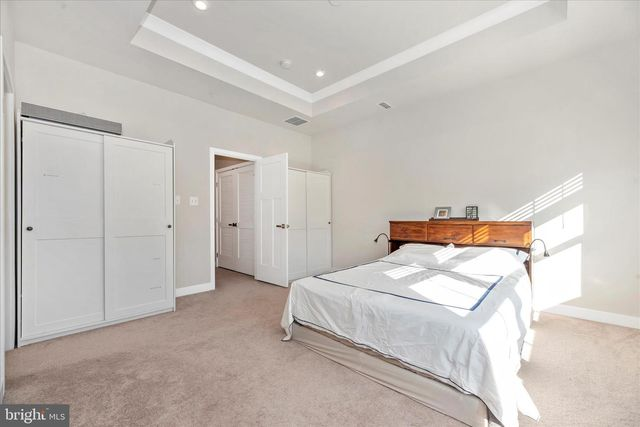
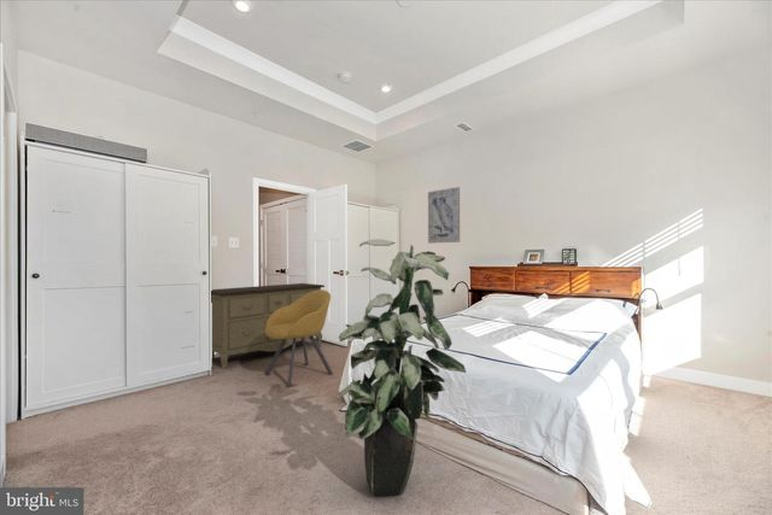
+ wall art [427,186,461,245]
+ chair [264,288,334,388]
+ indoor plant [337,238,467,497]
+ dresser [211,282,326,370]
